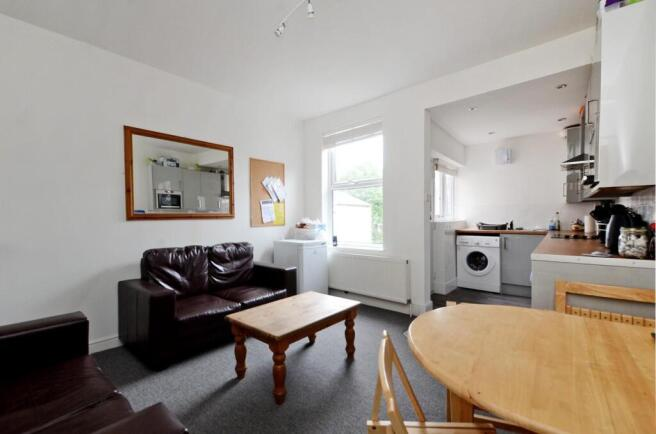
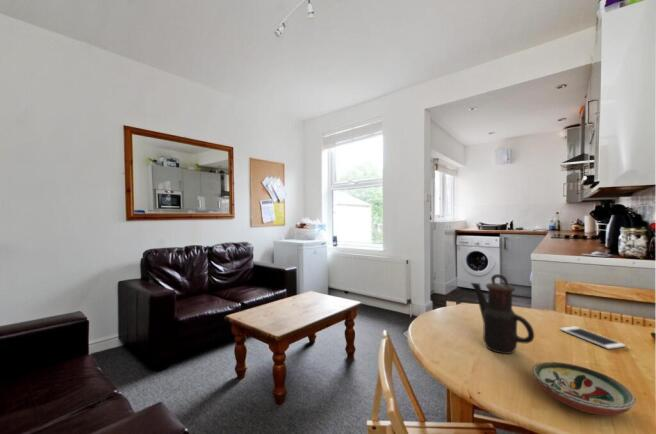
+ cell phone [559,326,626,350]
+ teapot [470,273,535,355]
+ decorative bowl [531,361,637,416]
